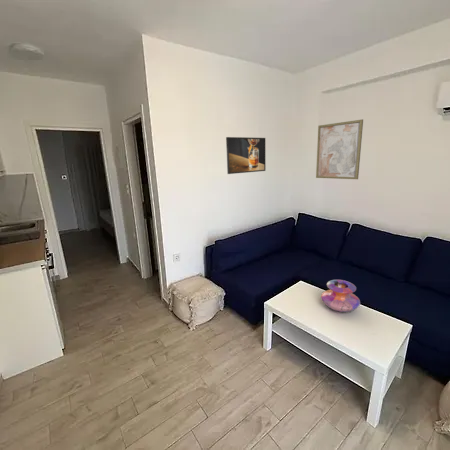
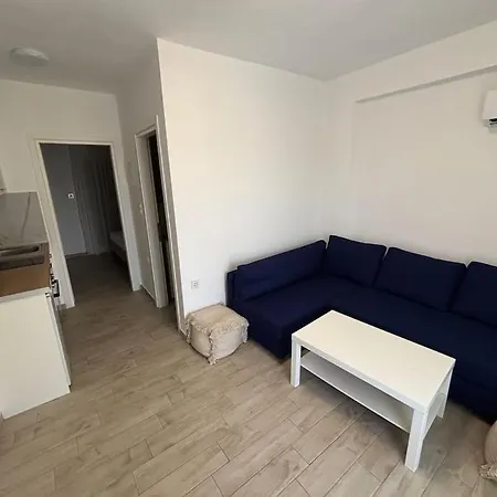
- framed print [225,136,267,175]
- wall art [315,118,364,180]
- decorative vase [320,279,361,313]
